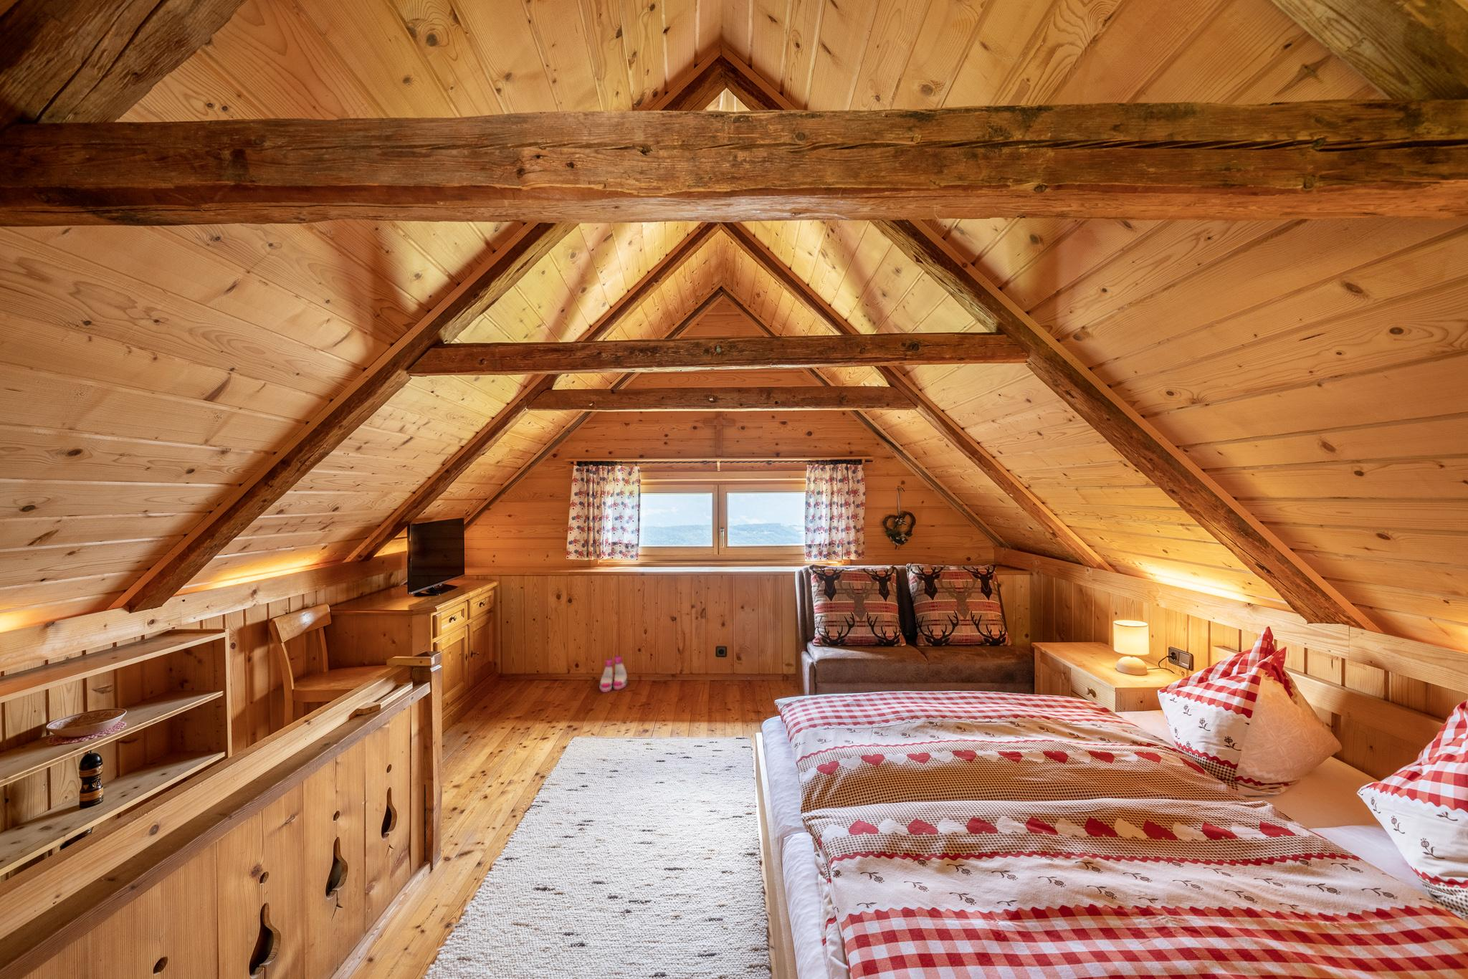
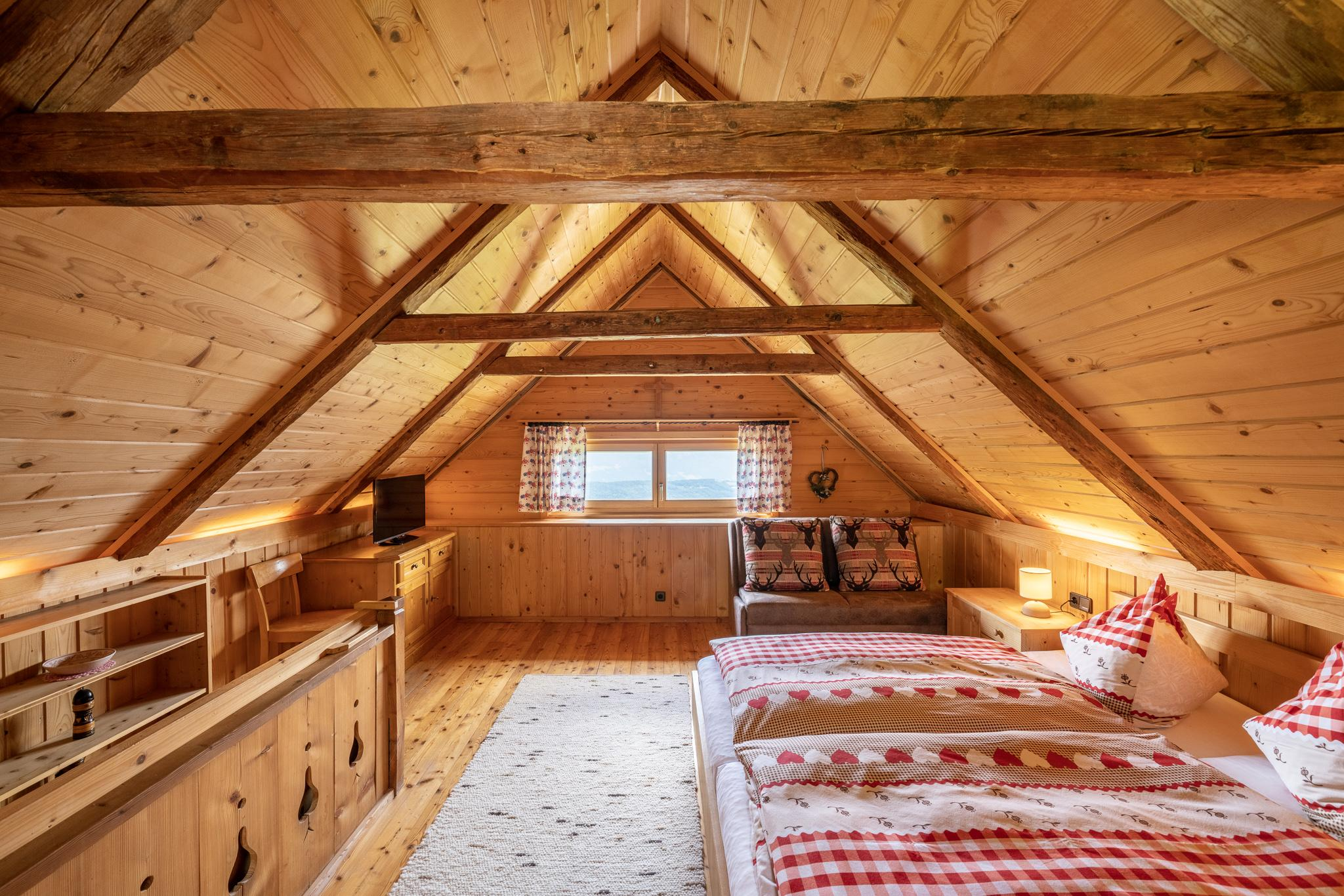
- boots [599,656,628,693]
